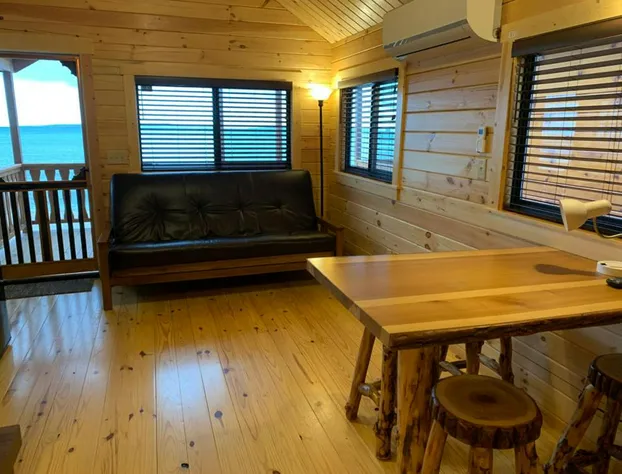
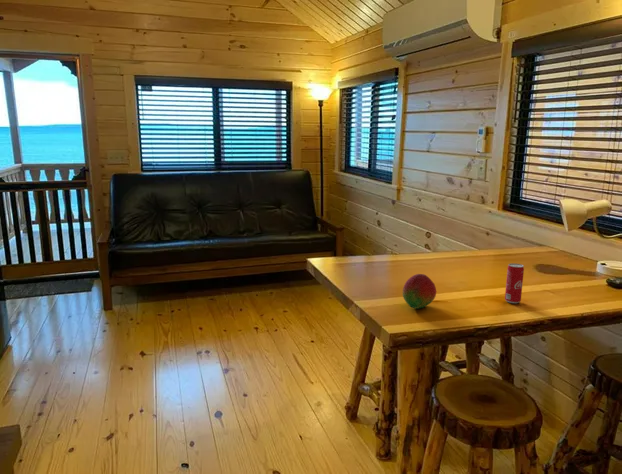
+ fruit [402,273,437,310]
+ beverage can [504,262,525,304]
